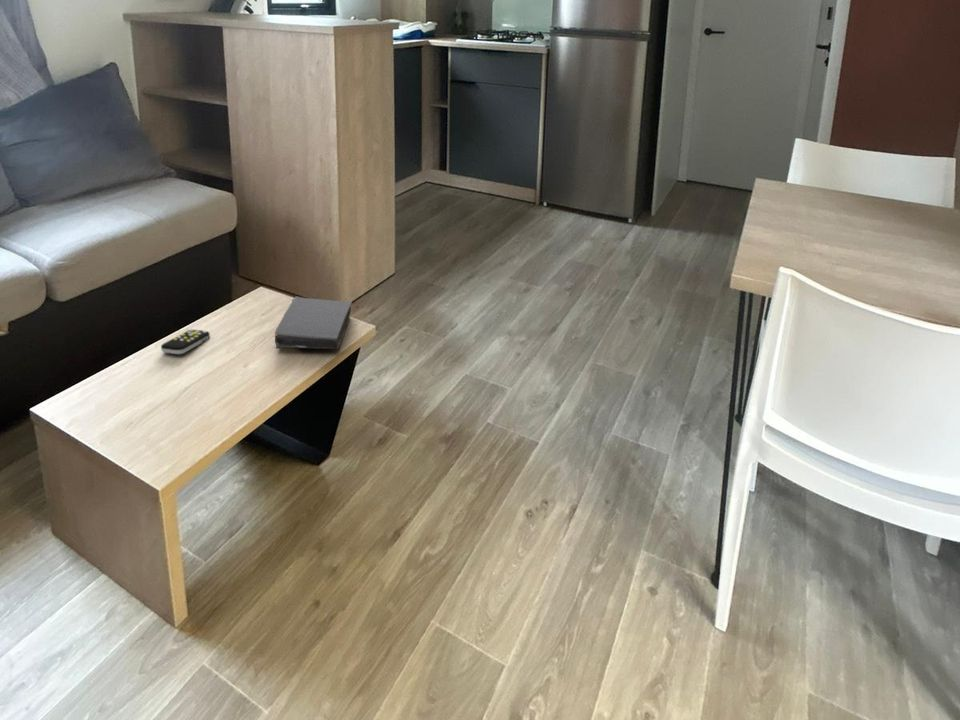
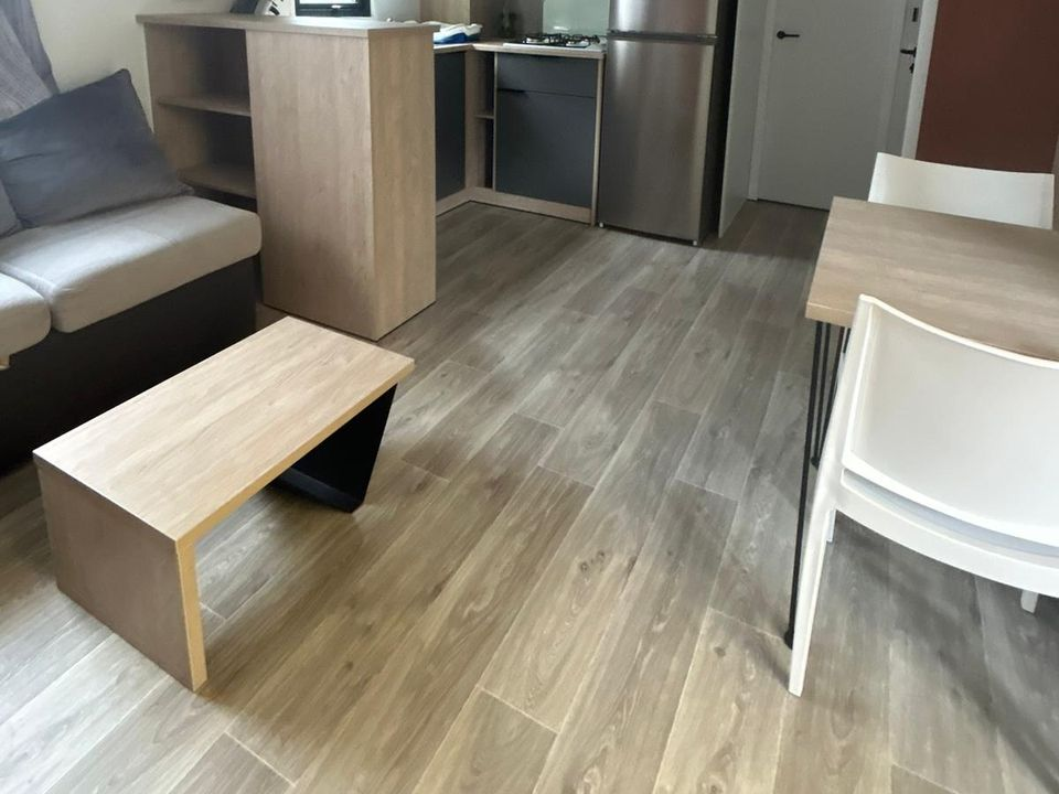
- remote control [160,328,211,355]
- book [274,296,353,350]
